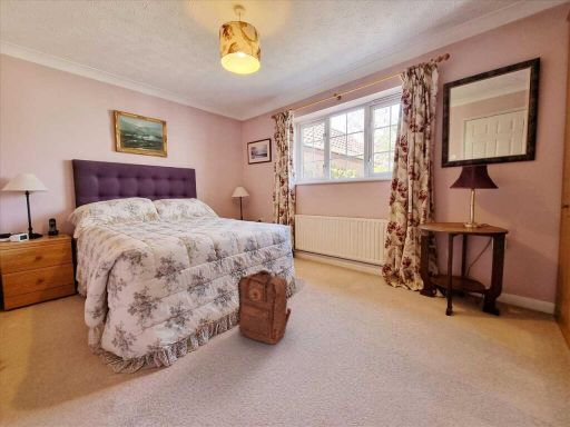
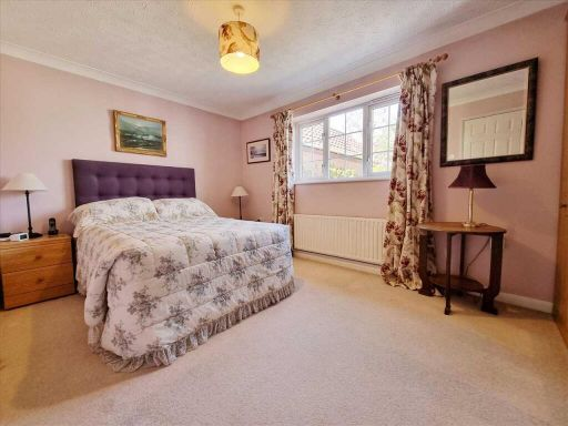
- backpack [236,269,292,346]
